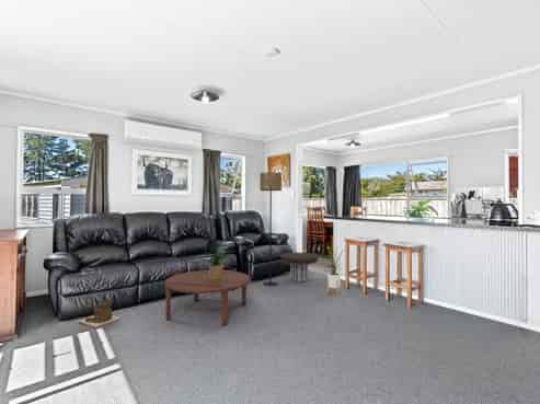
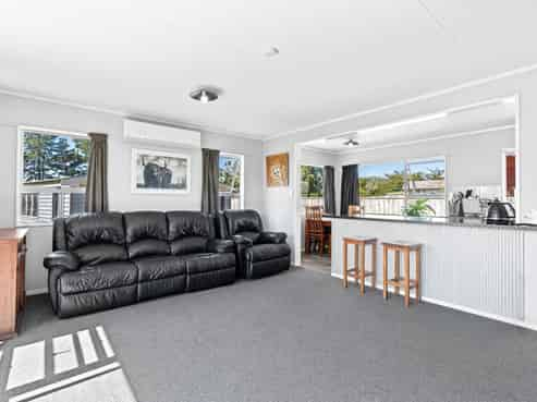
- coffee table [164,269,252,326]
- house plant [321,242,345,296]
- backpack [78,299,122,330]
- side table [279,251,320,282]
- floor lamp [258,171,283,287]
- potted plant [199,249,233,280]
